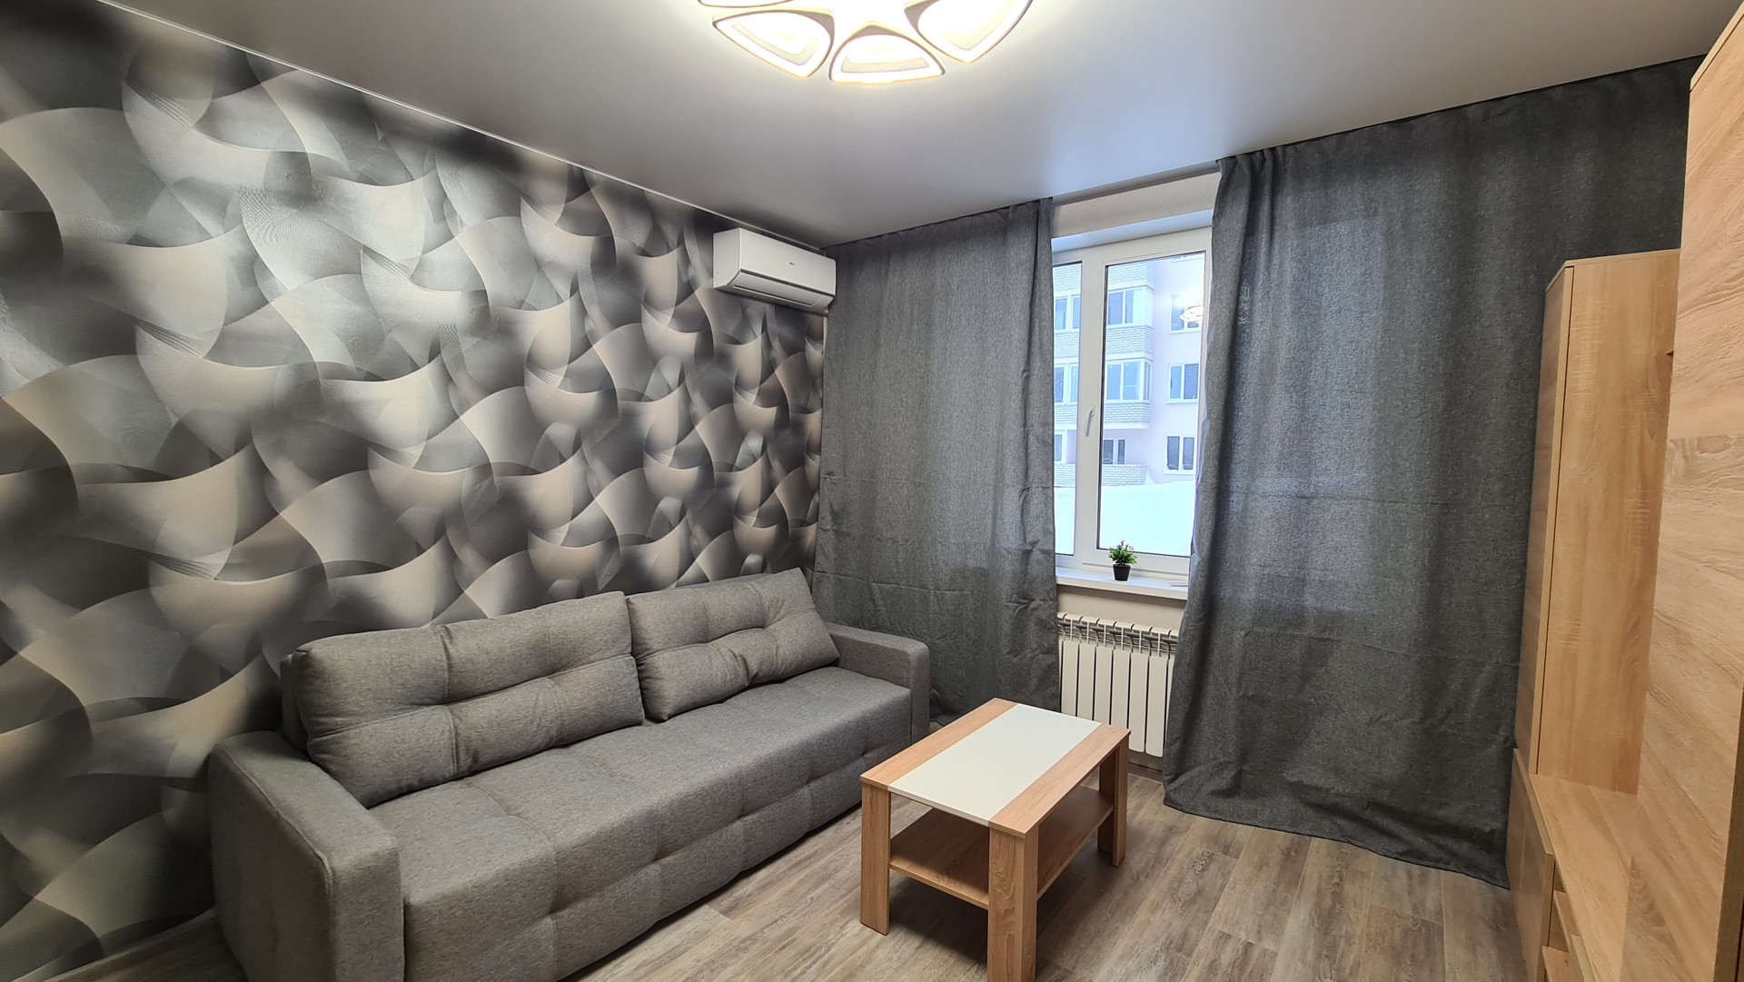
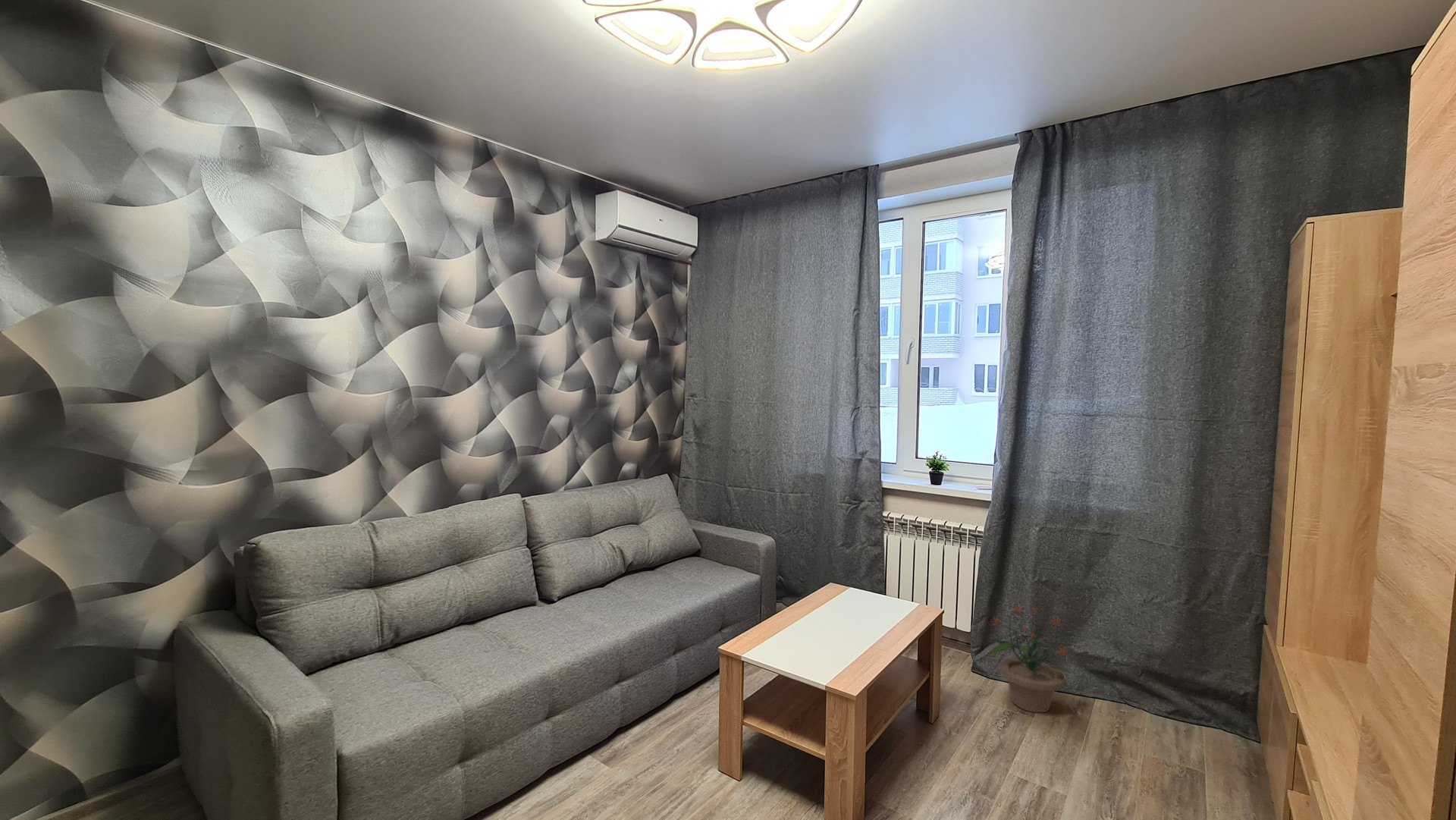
+ potted plant [990,605,1074,713]
